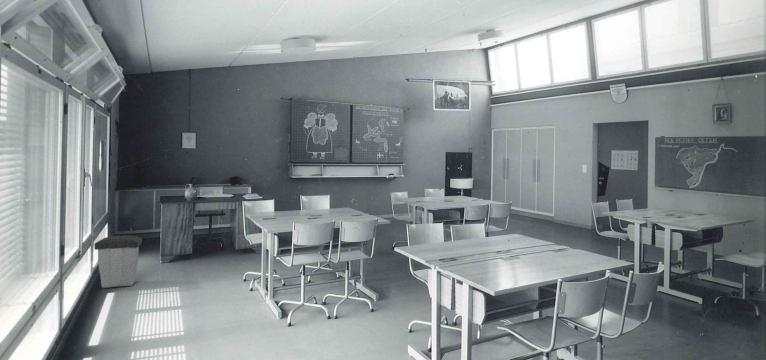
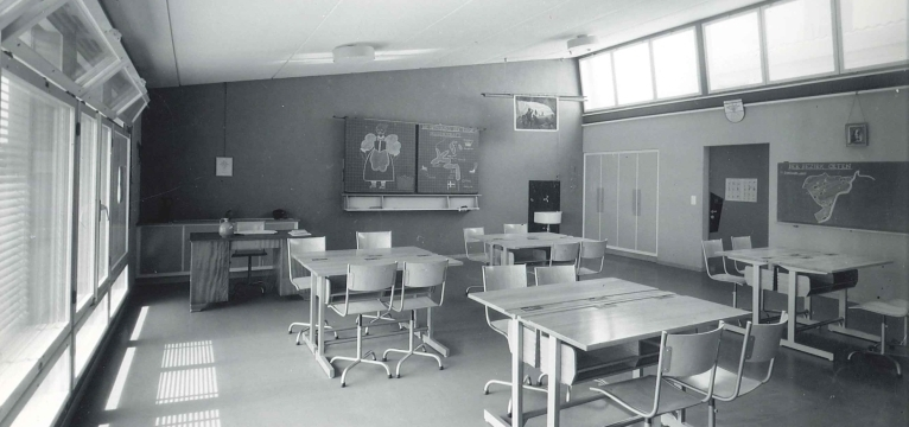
- trash can [93,234,143,289]
